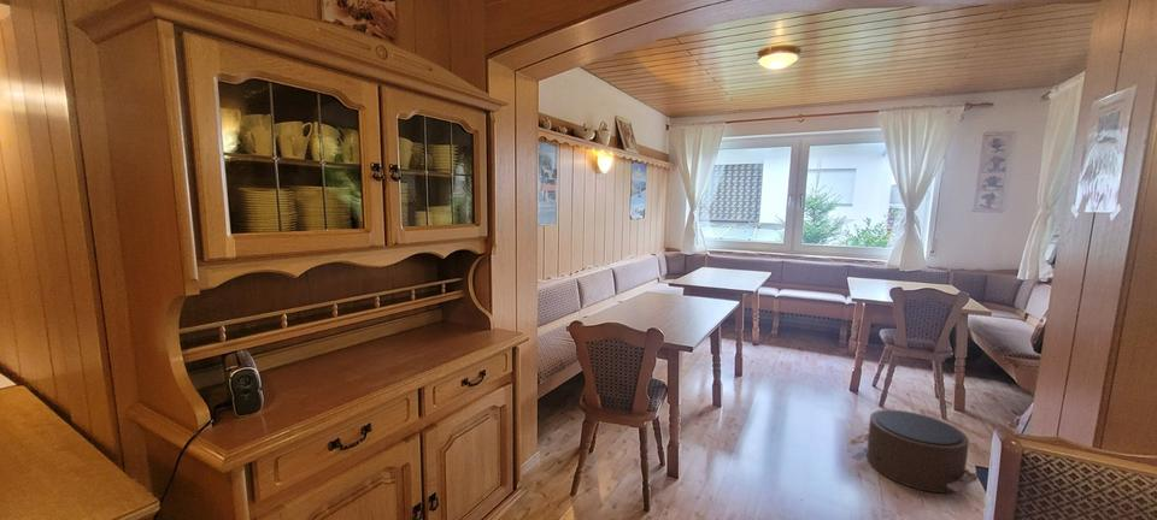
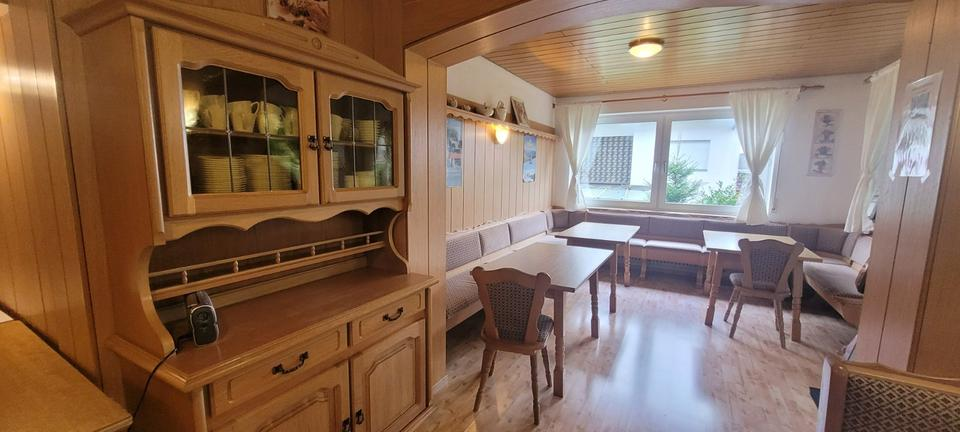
- pouf [847,409,979,495]
